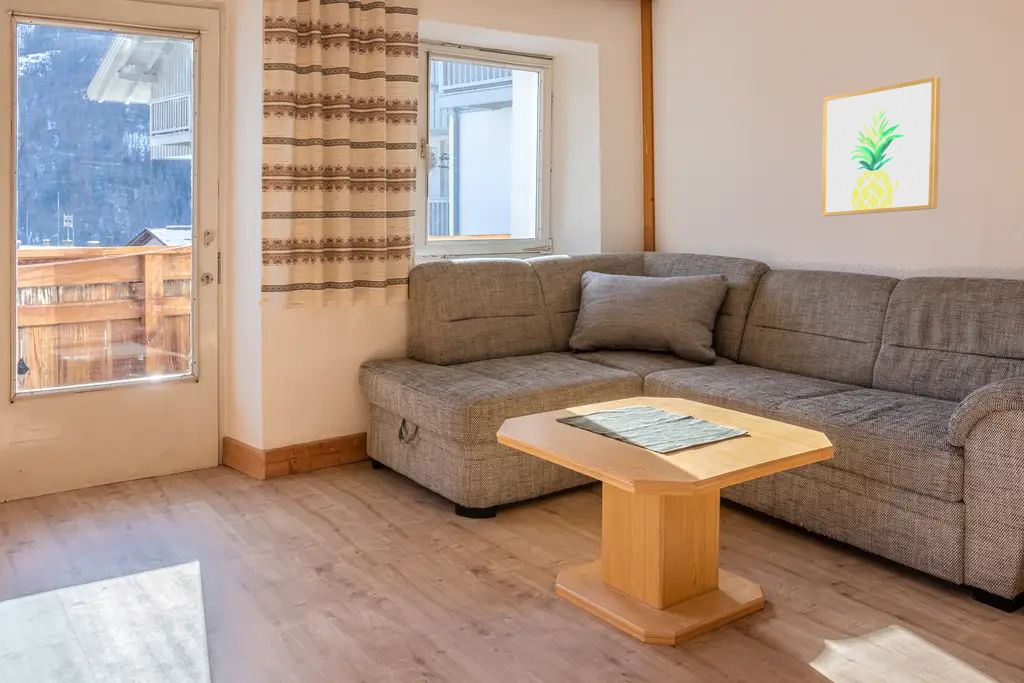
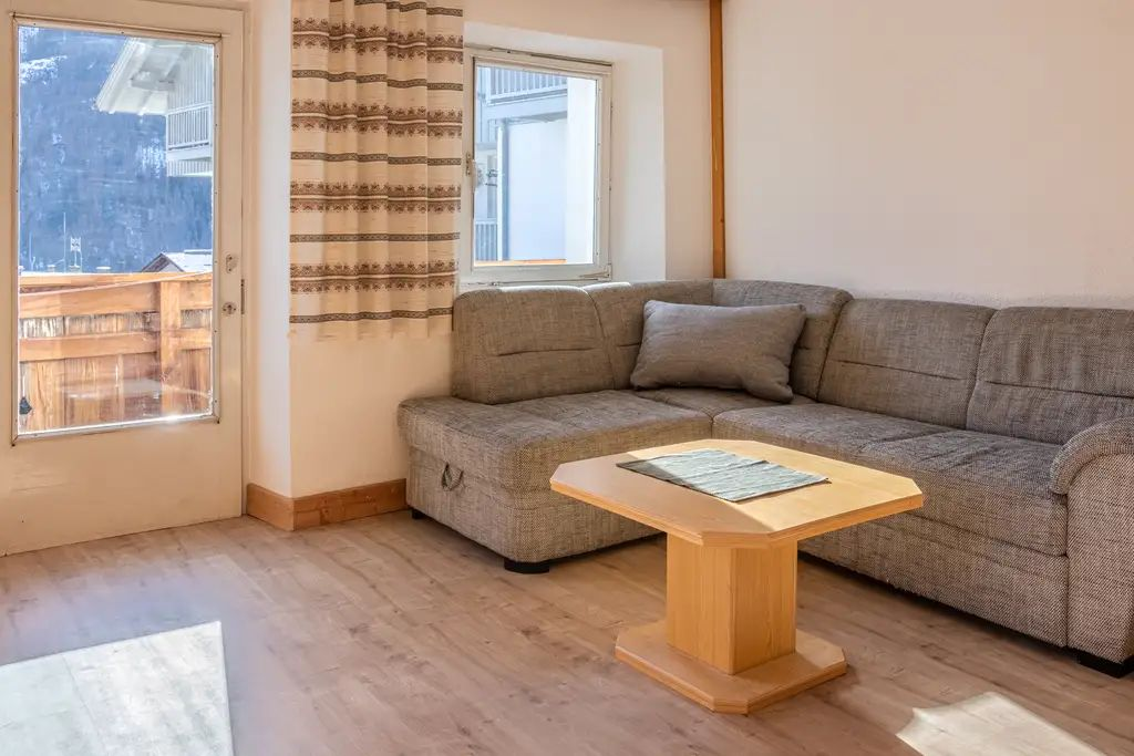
- wall art [821,76,942,217]
